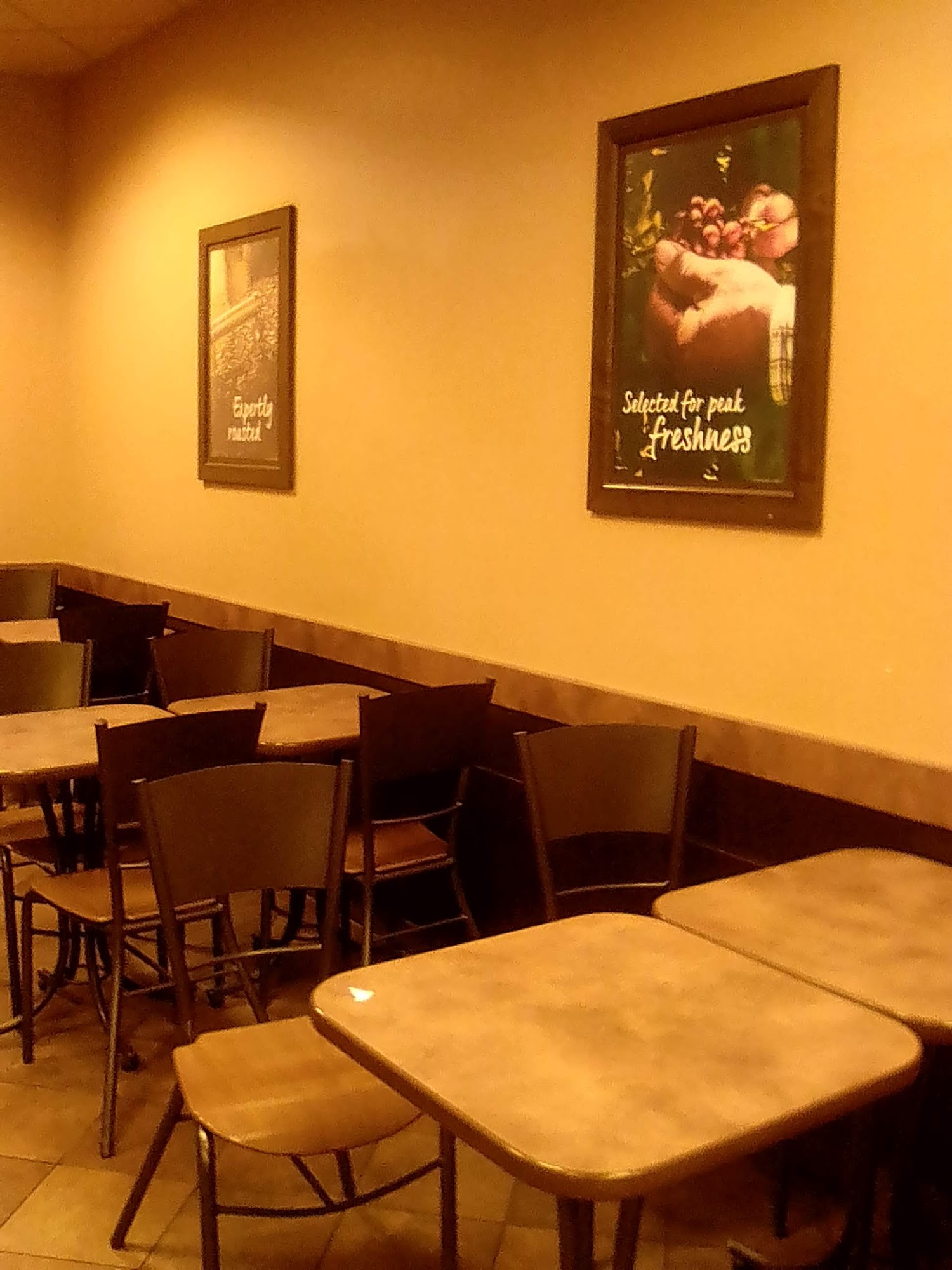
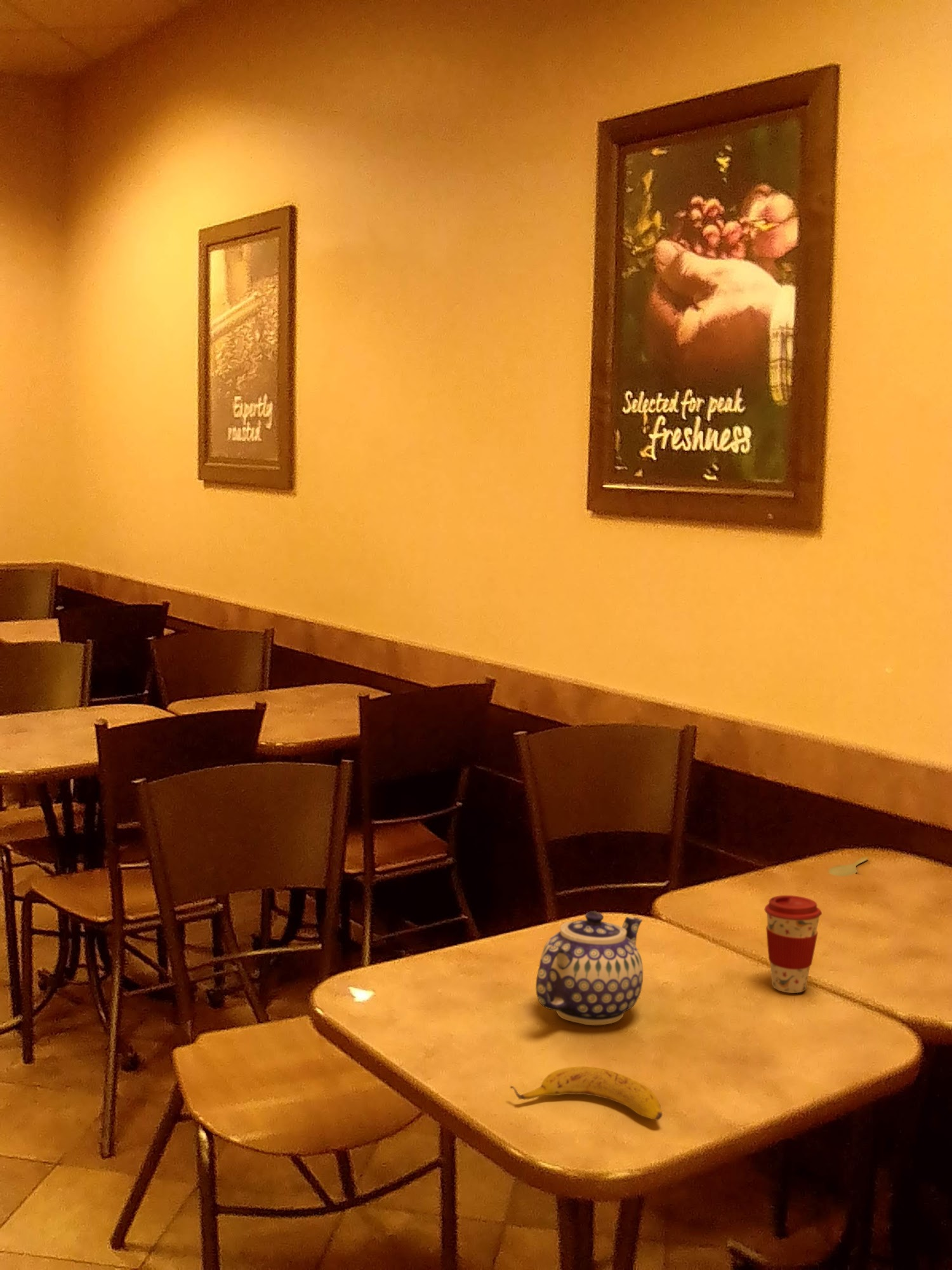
+ banana [510,1066,663,1121]
+ coffee cup [764,895,823,994]
+ teapot [535,911,644,1026]
+ spoon [828,857,869,877]
